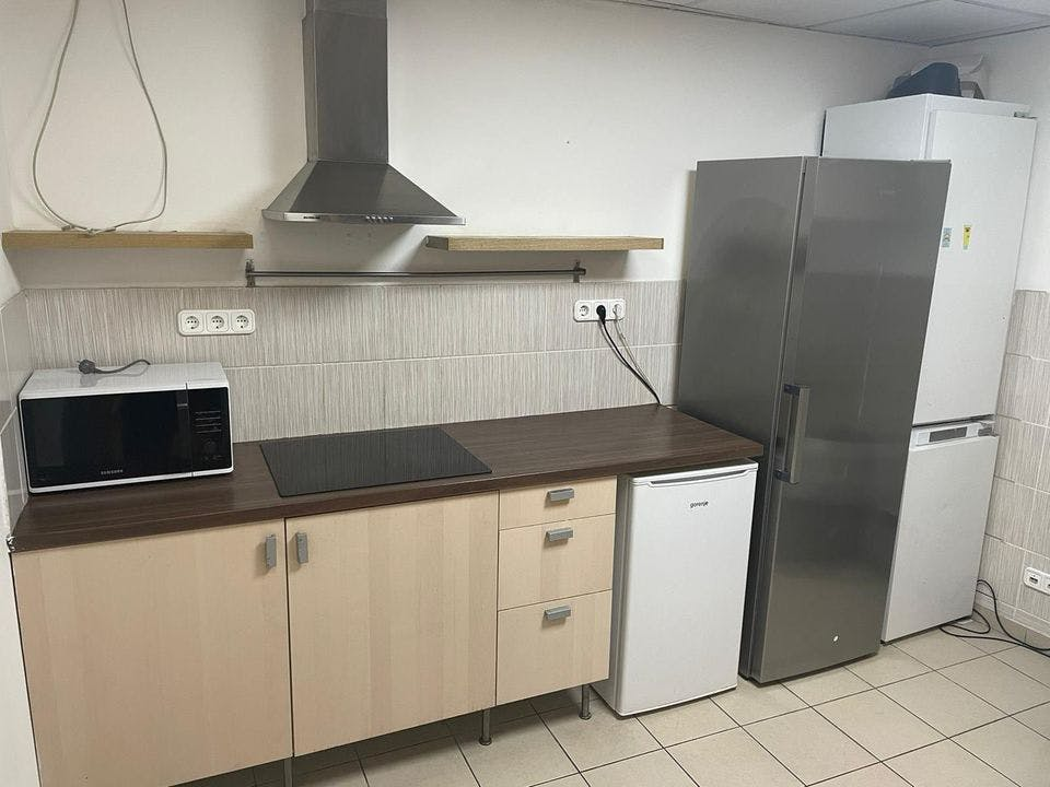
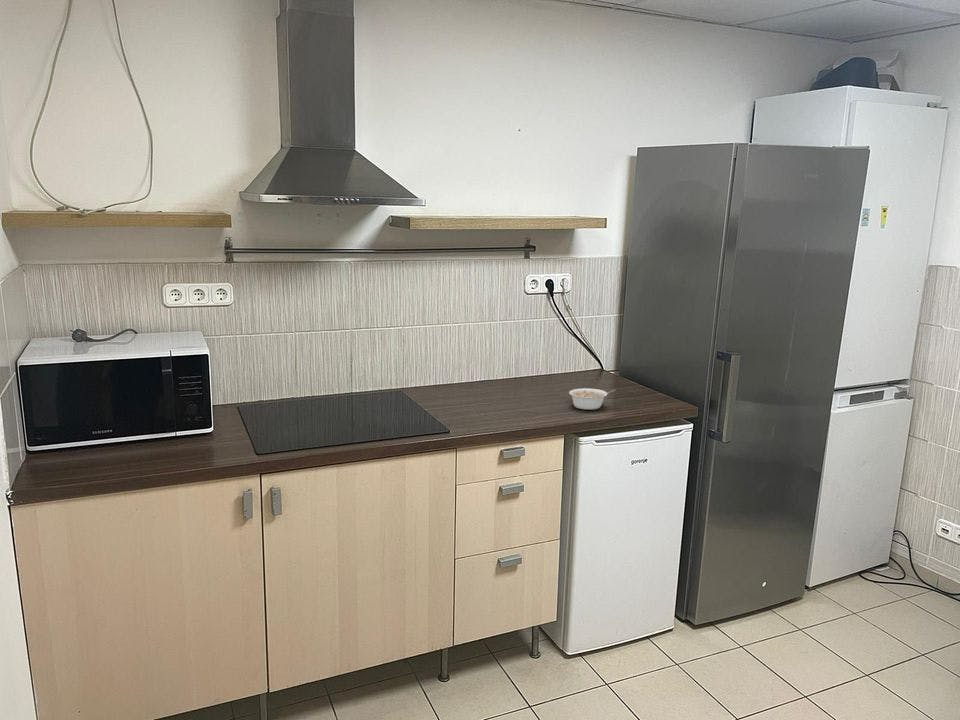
+ legume [568,387,616,411]
